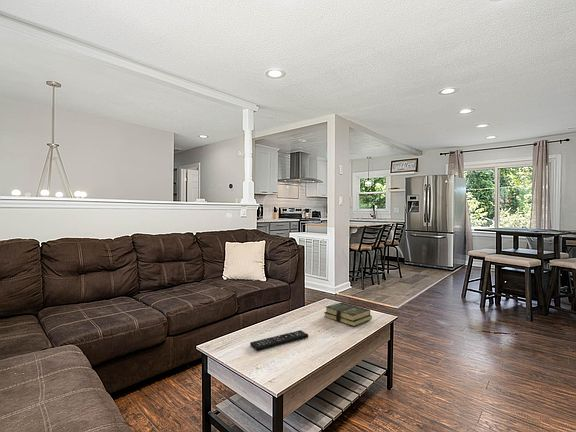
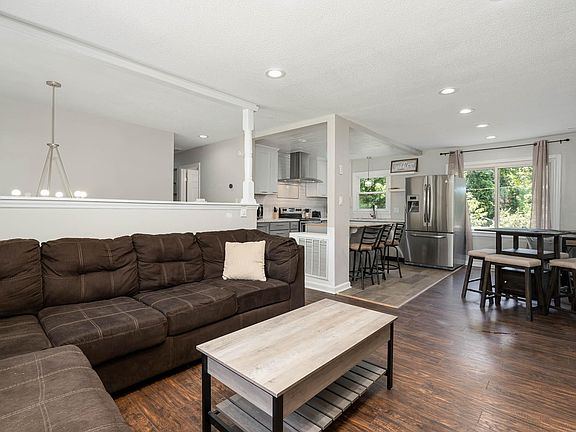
- book [323,301,373,327]
- remote control [249,329,309,352]
